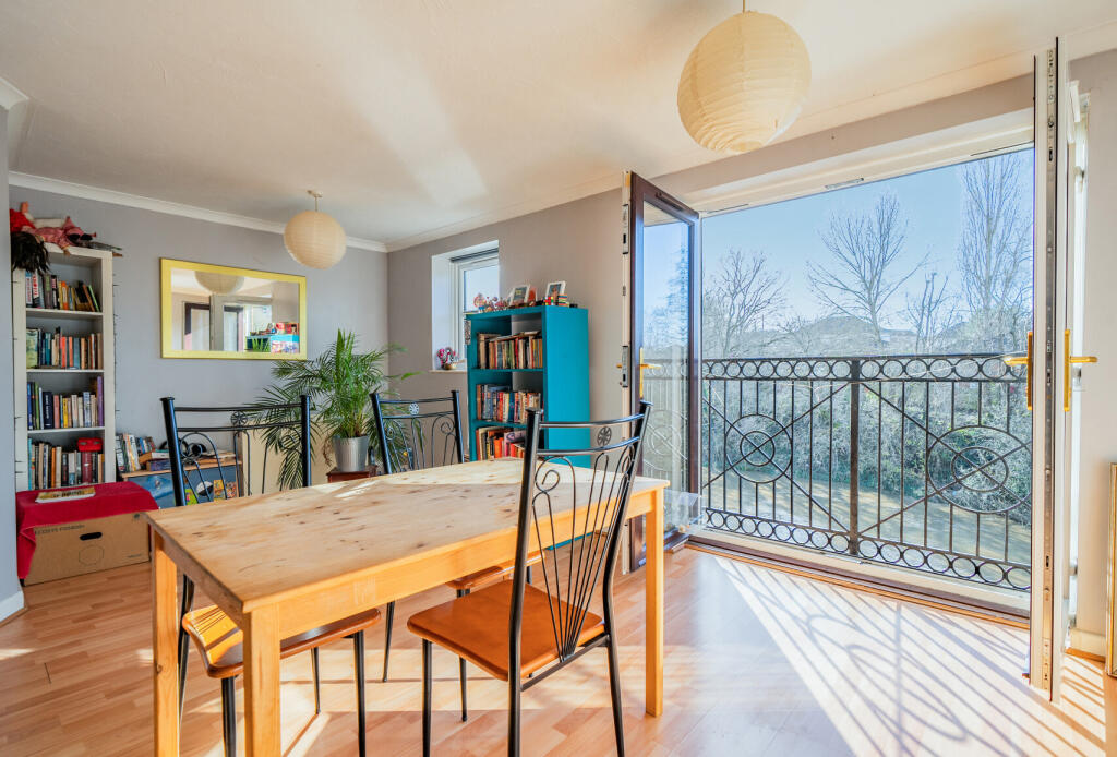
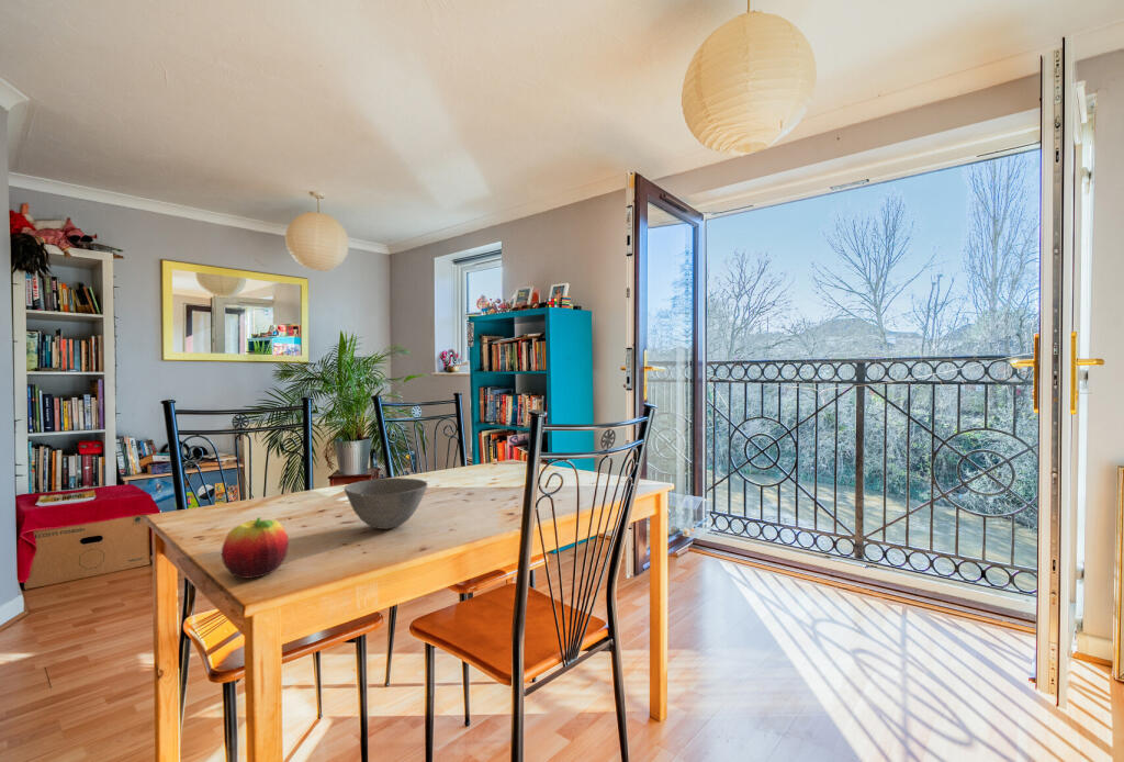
+ fruit [221,516,290,579]
+ bowl [344,477,429,530]
